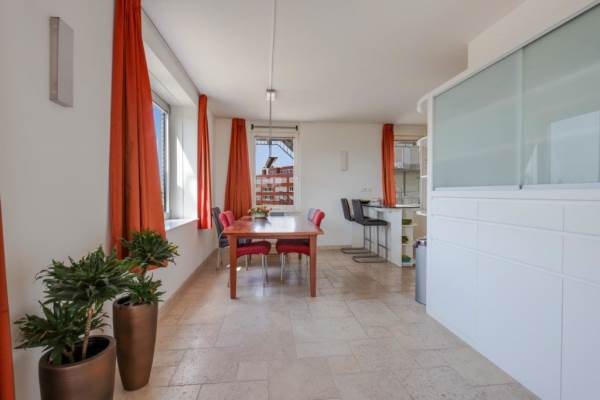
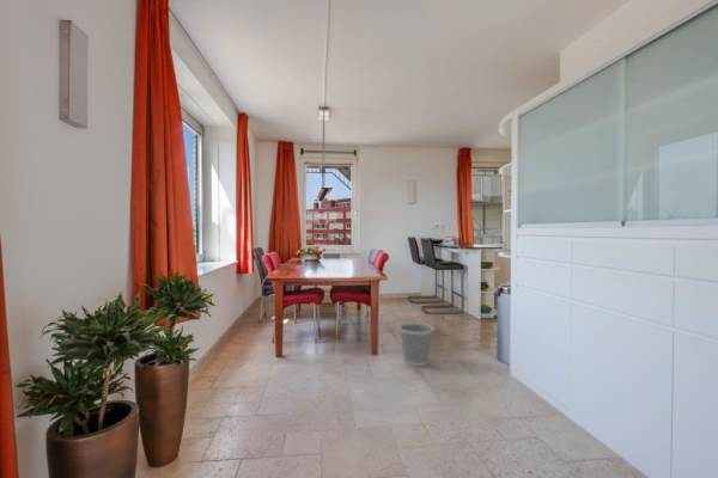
+ wastebasket [397,321,436,367]
